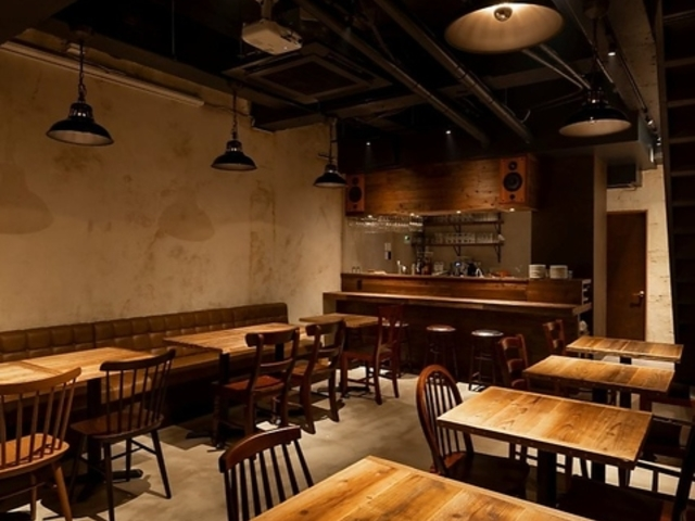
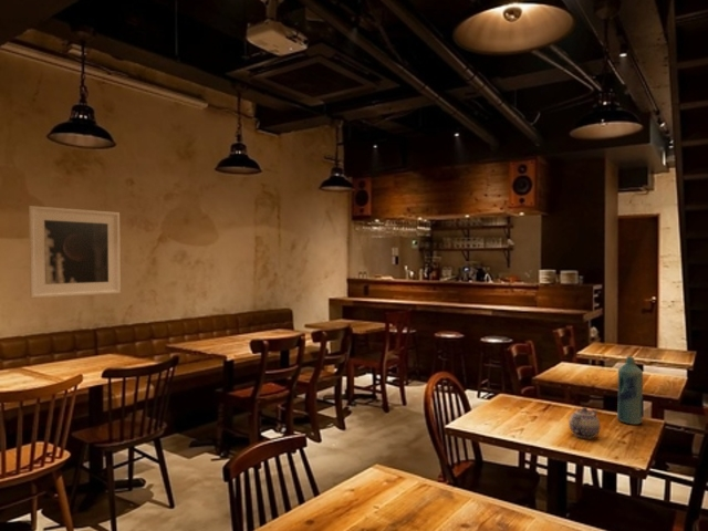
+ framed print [28,205,122,299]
+ teapot [568,406,602,439]
+ bottle [616,355,644,426]
